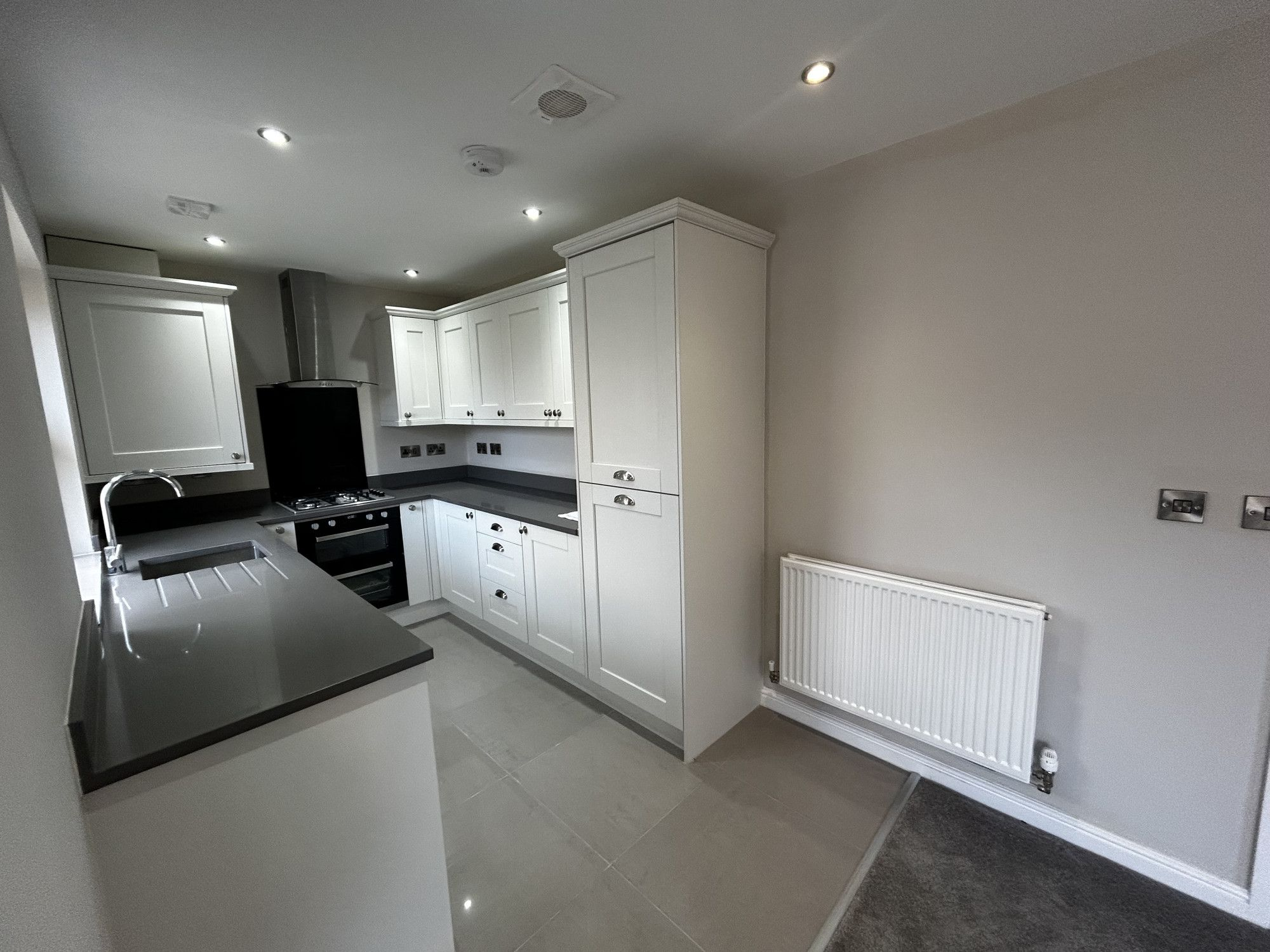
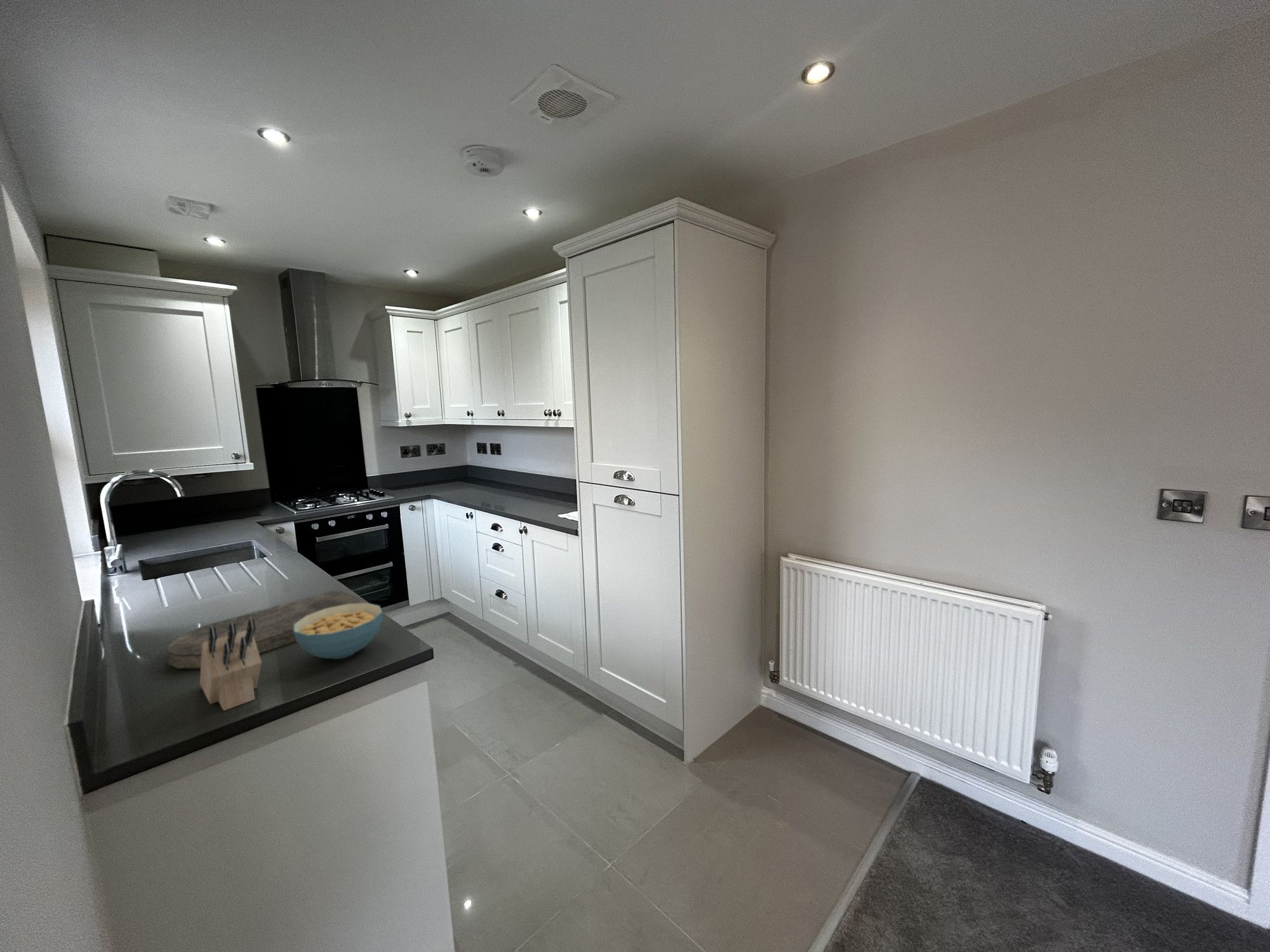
+ cereal bowl [293,602,383,660]
+ knife block [199,619,262,711]
+ cutting board [166,588,368,670]
